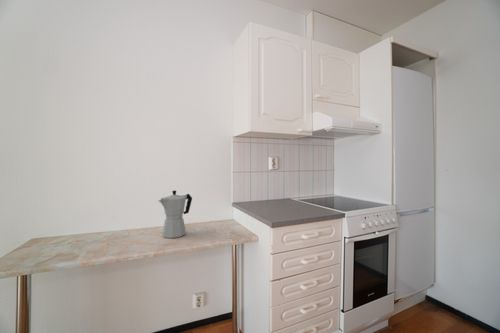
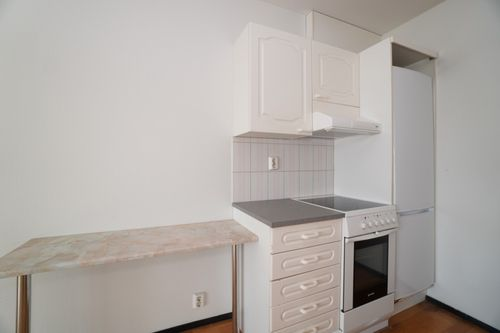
- moka pot [158,190,193,239]
